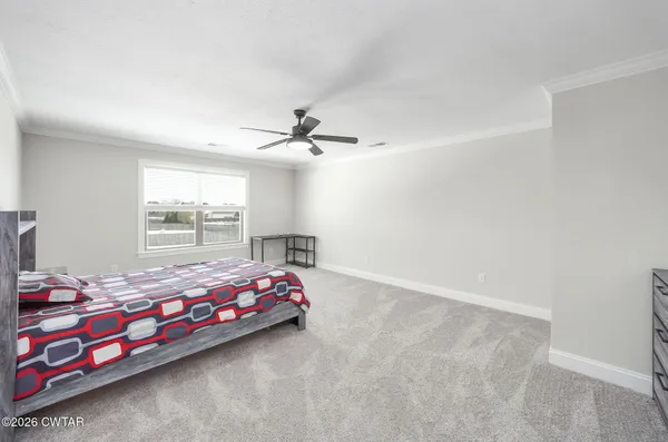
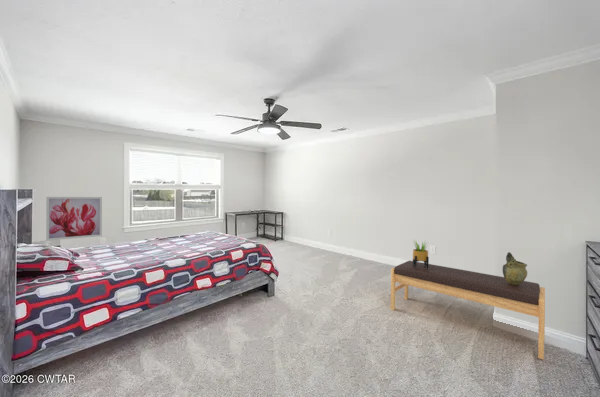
+ wall art [45,196,103,242]
+ decorative urn [502,251,528,285]
+ potted plant [411,238,430,269]
+ bench [390,260,546,360]
